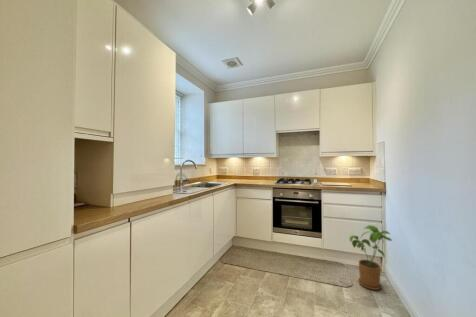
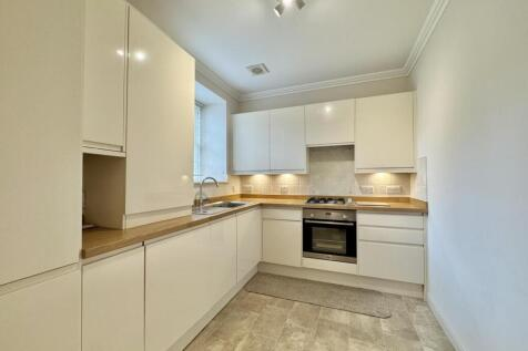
- house plant [349,224,393,291]
